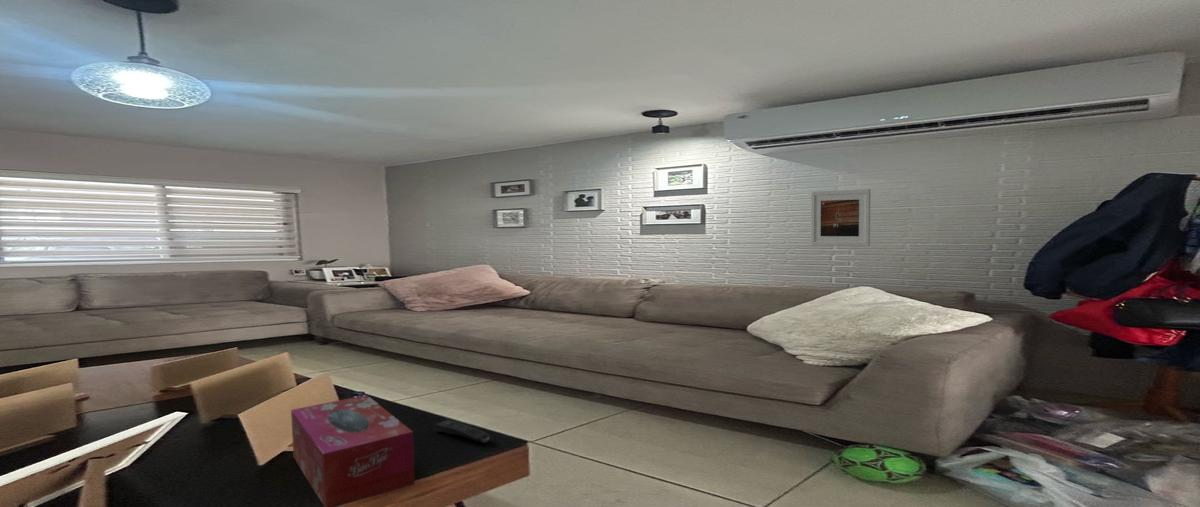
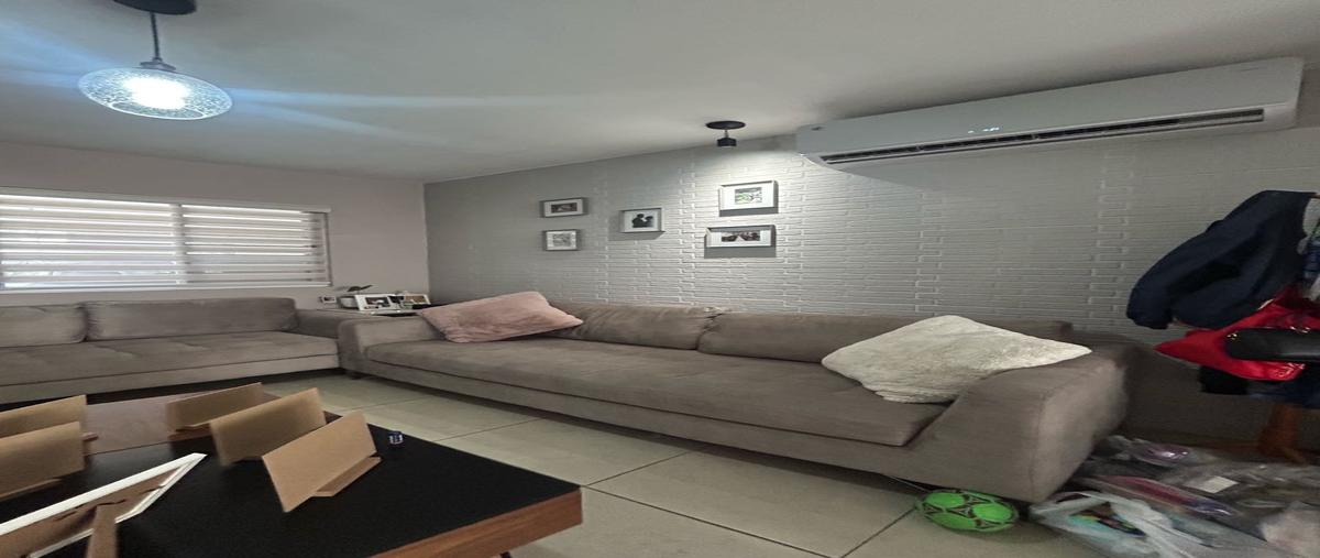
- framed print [810,188,871,247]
- remote control [433,419,490,444]
- tissue box [290,394,416,507]
